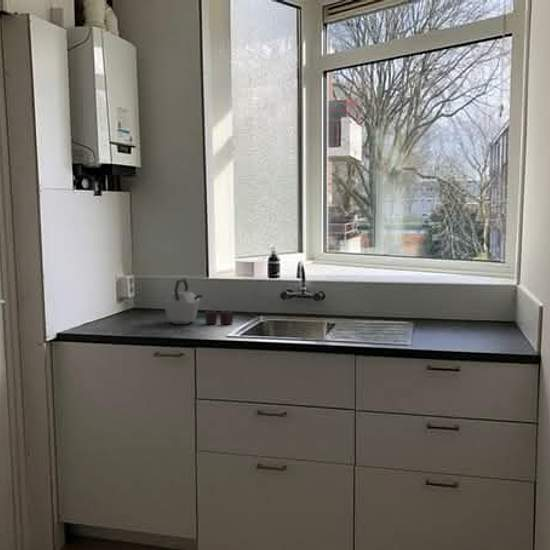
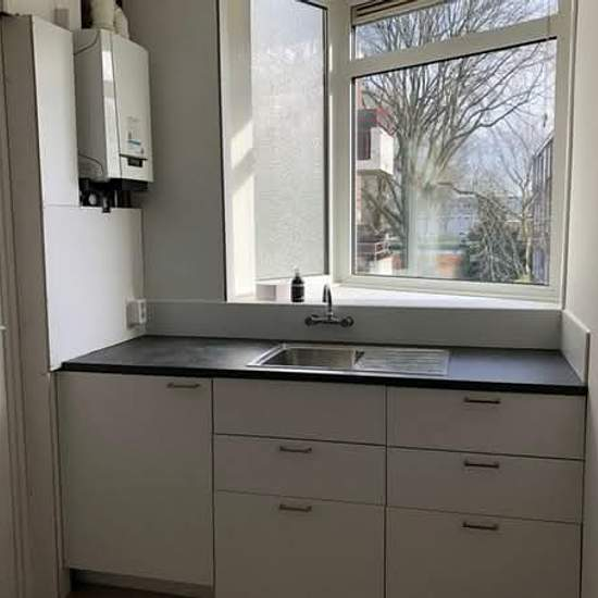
- kettle [162,277,234,325]
